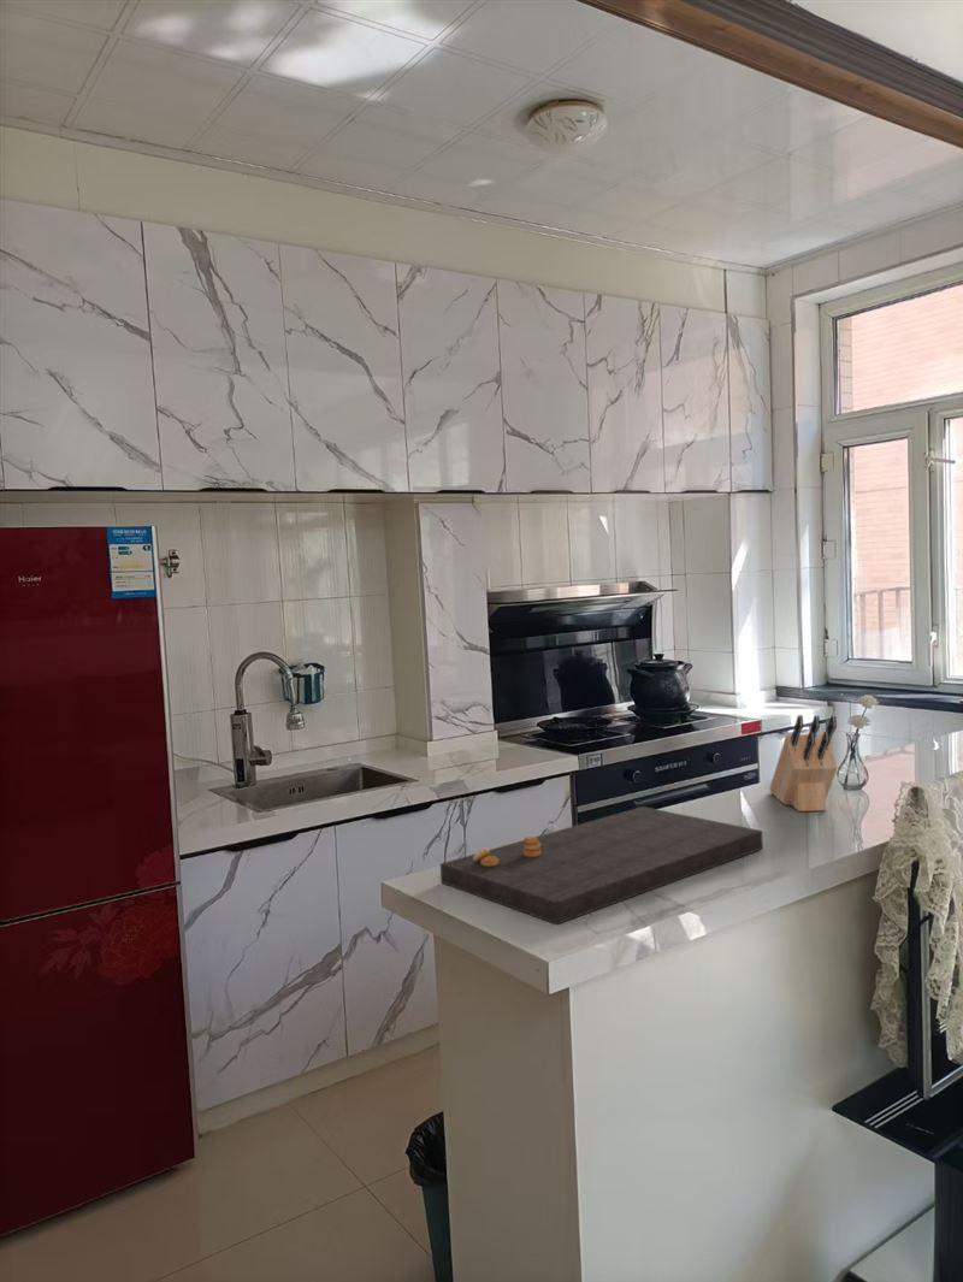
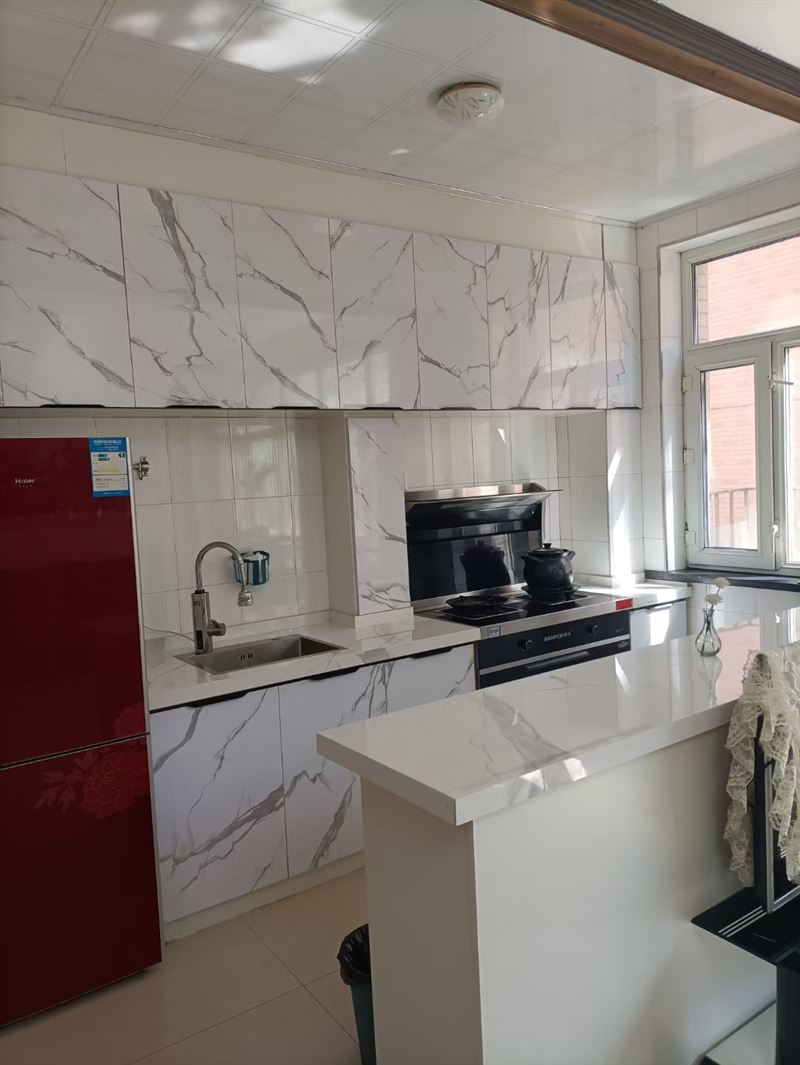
- knife block [768,714,839,813]
- cutting board [439,805,764,926]
